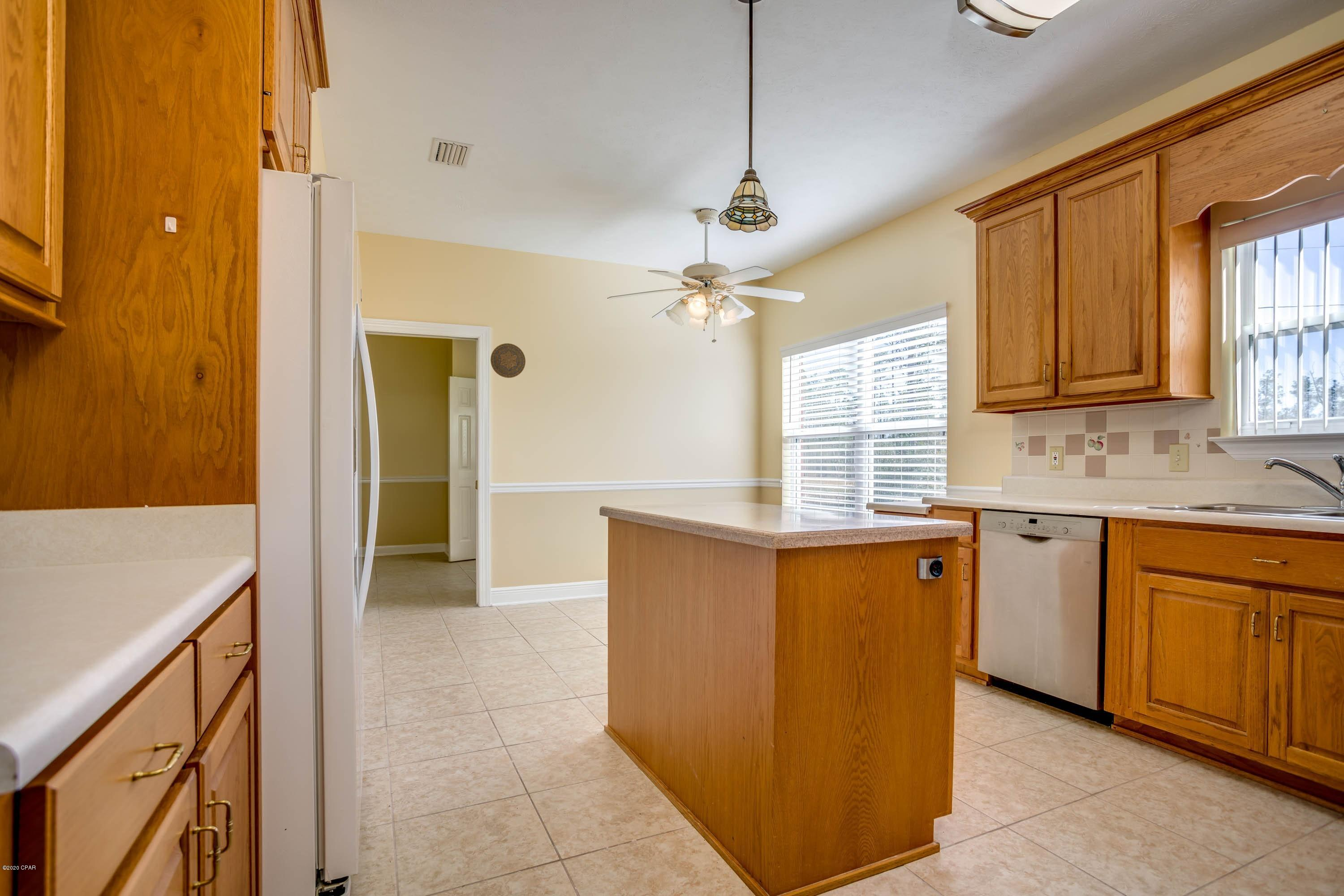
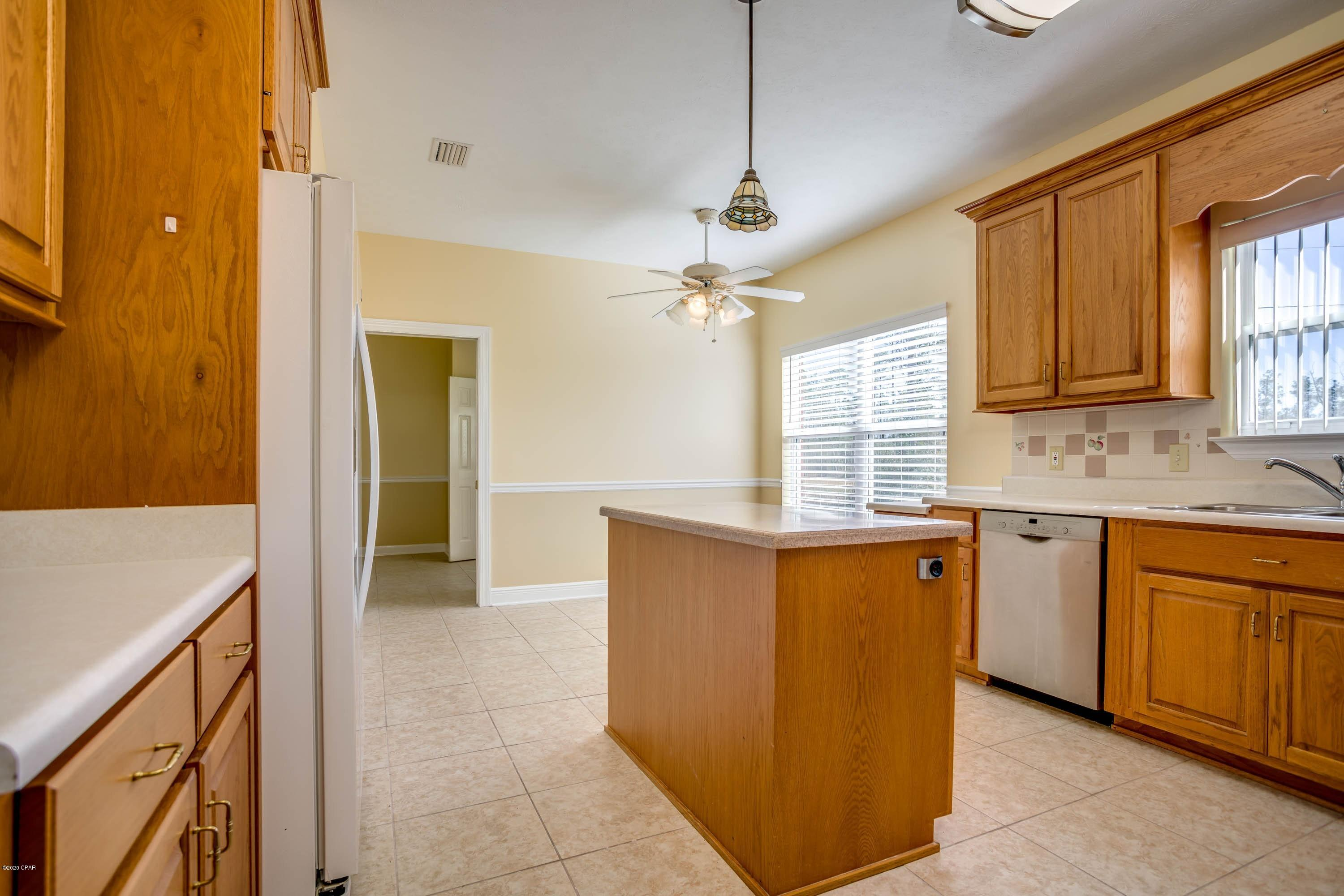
- decorative plate [490,343,526,378]
